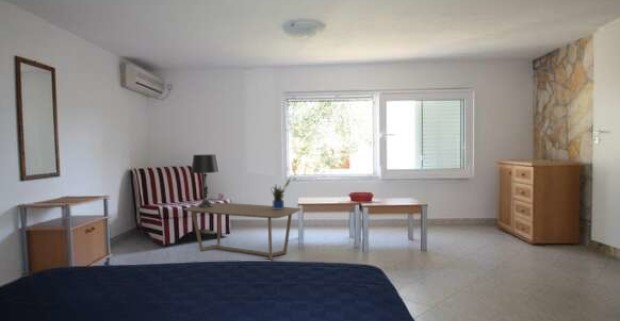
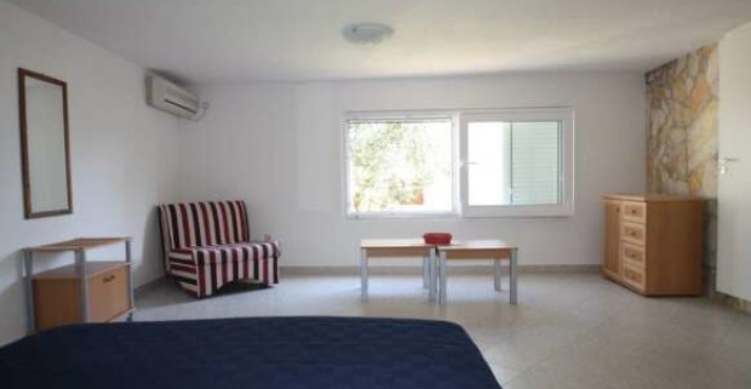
- table lamp [190,154,219,208]
- coffee table [182,202,303,262]
- potted plant [270,178,291,209]
